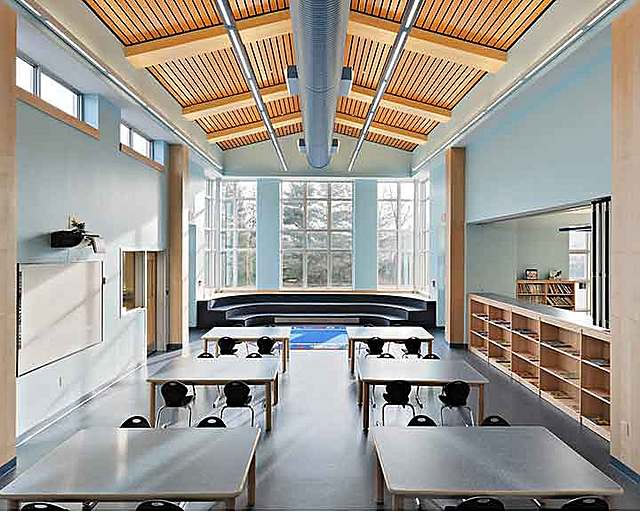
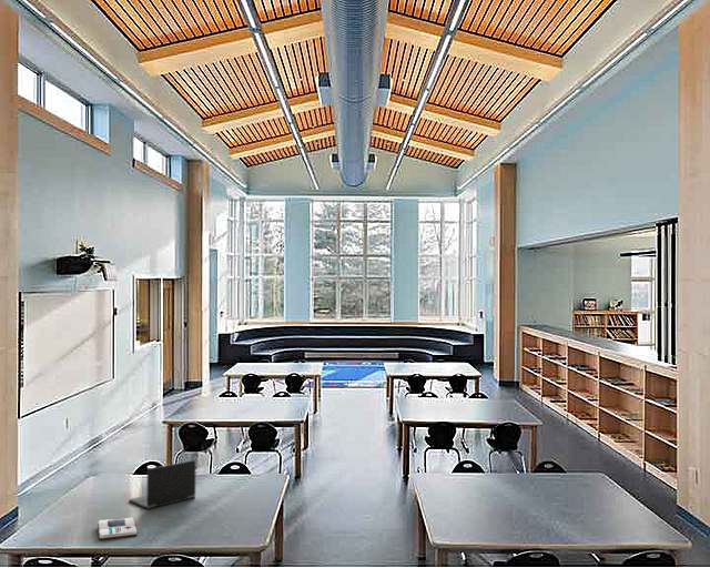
+ book [97,516,139,541]
+ laptop [128,459,196,510]
